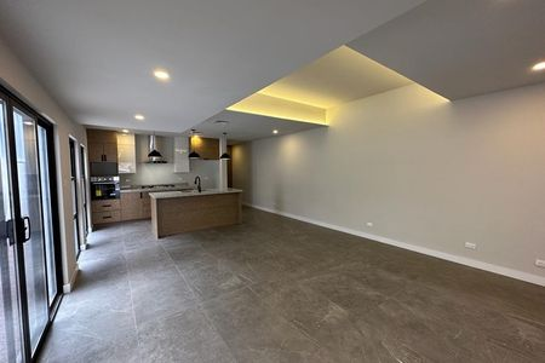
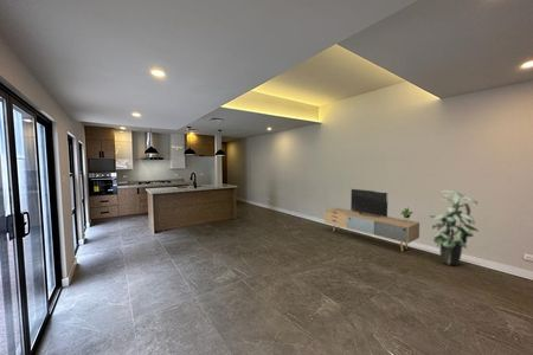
+ media console [323,188,420,252]
+ indoor plant [428,189,480,266]
